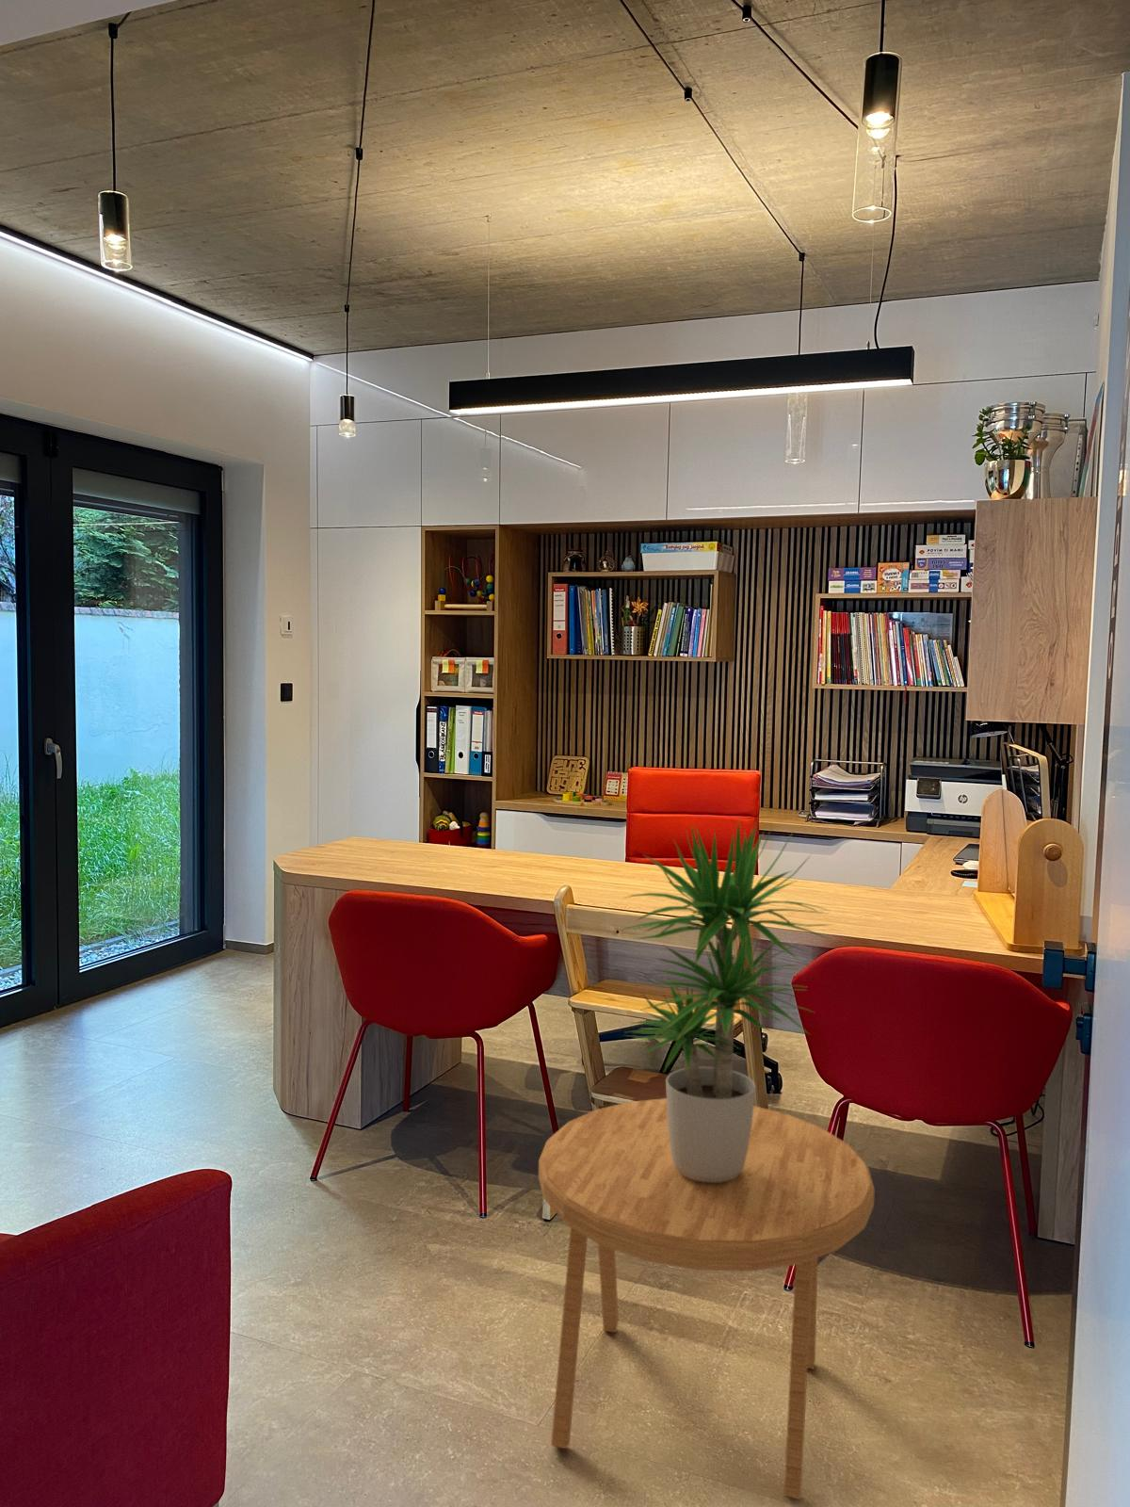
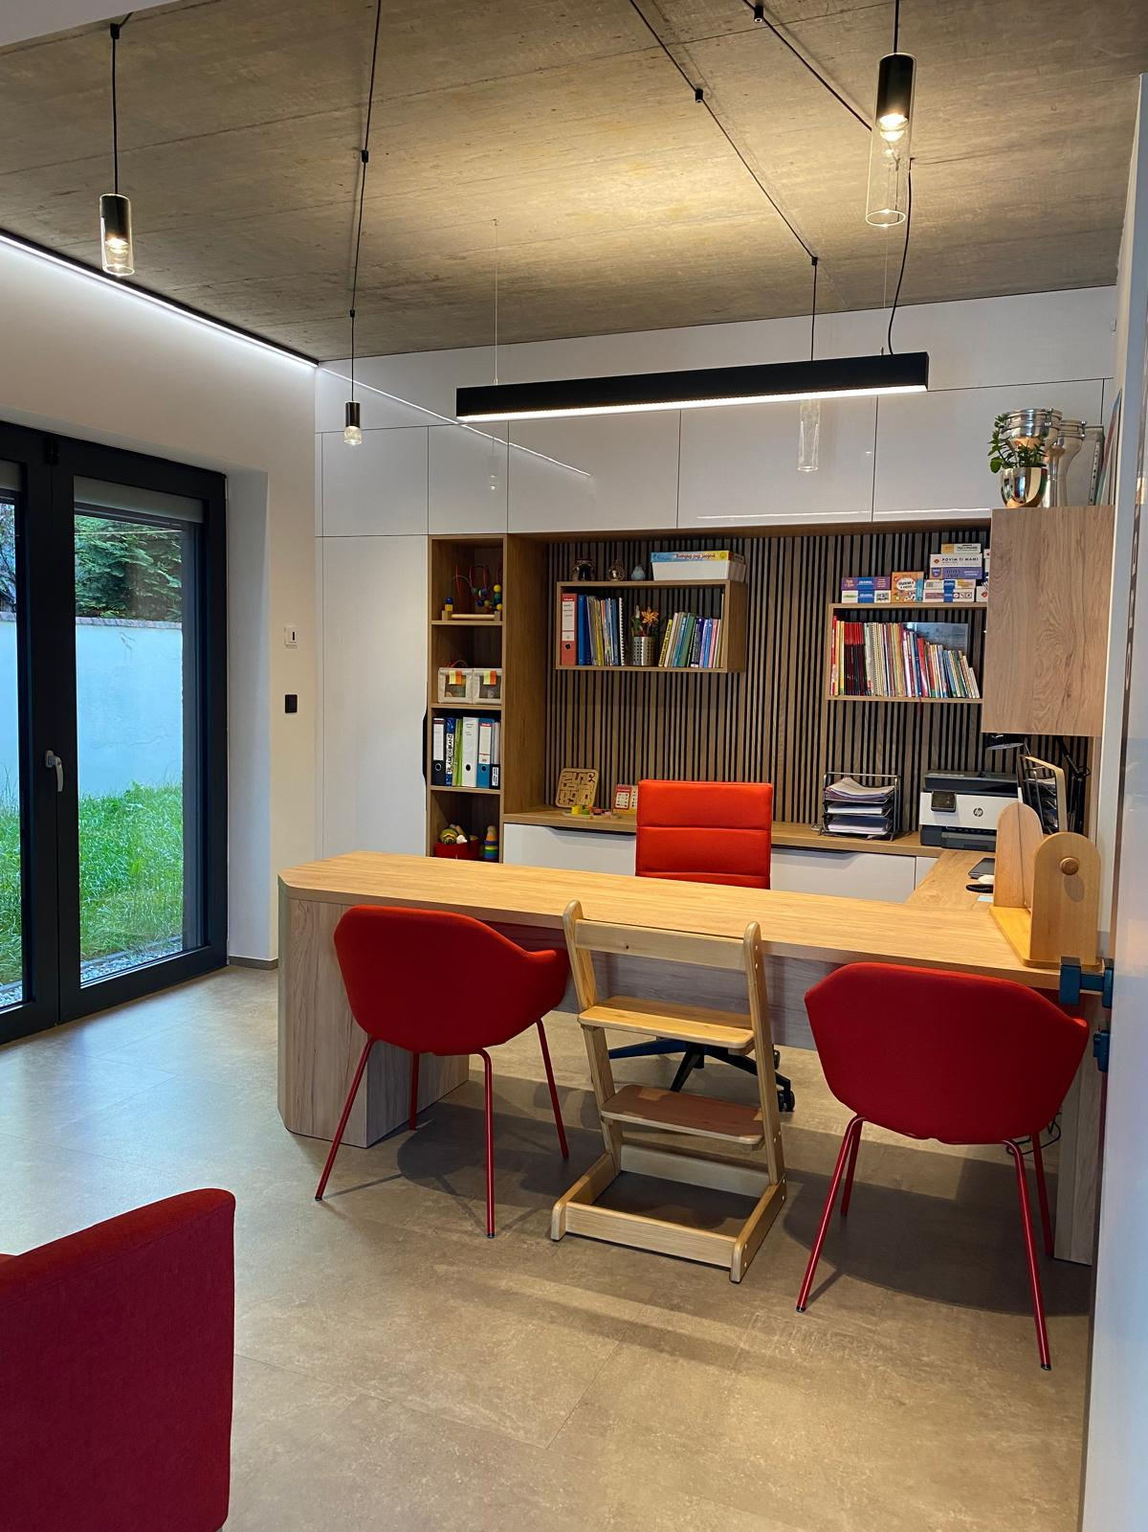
- potted plant [616,820,836,1182]
- side table [538,1098,876,1500]
